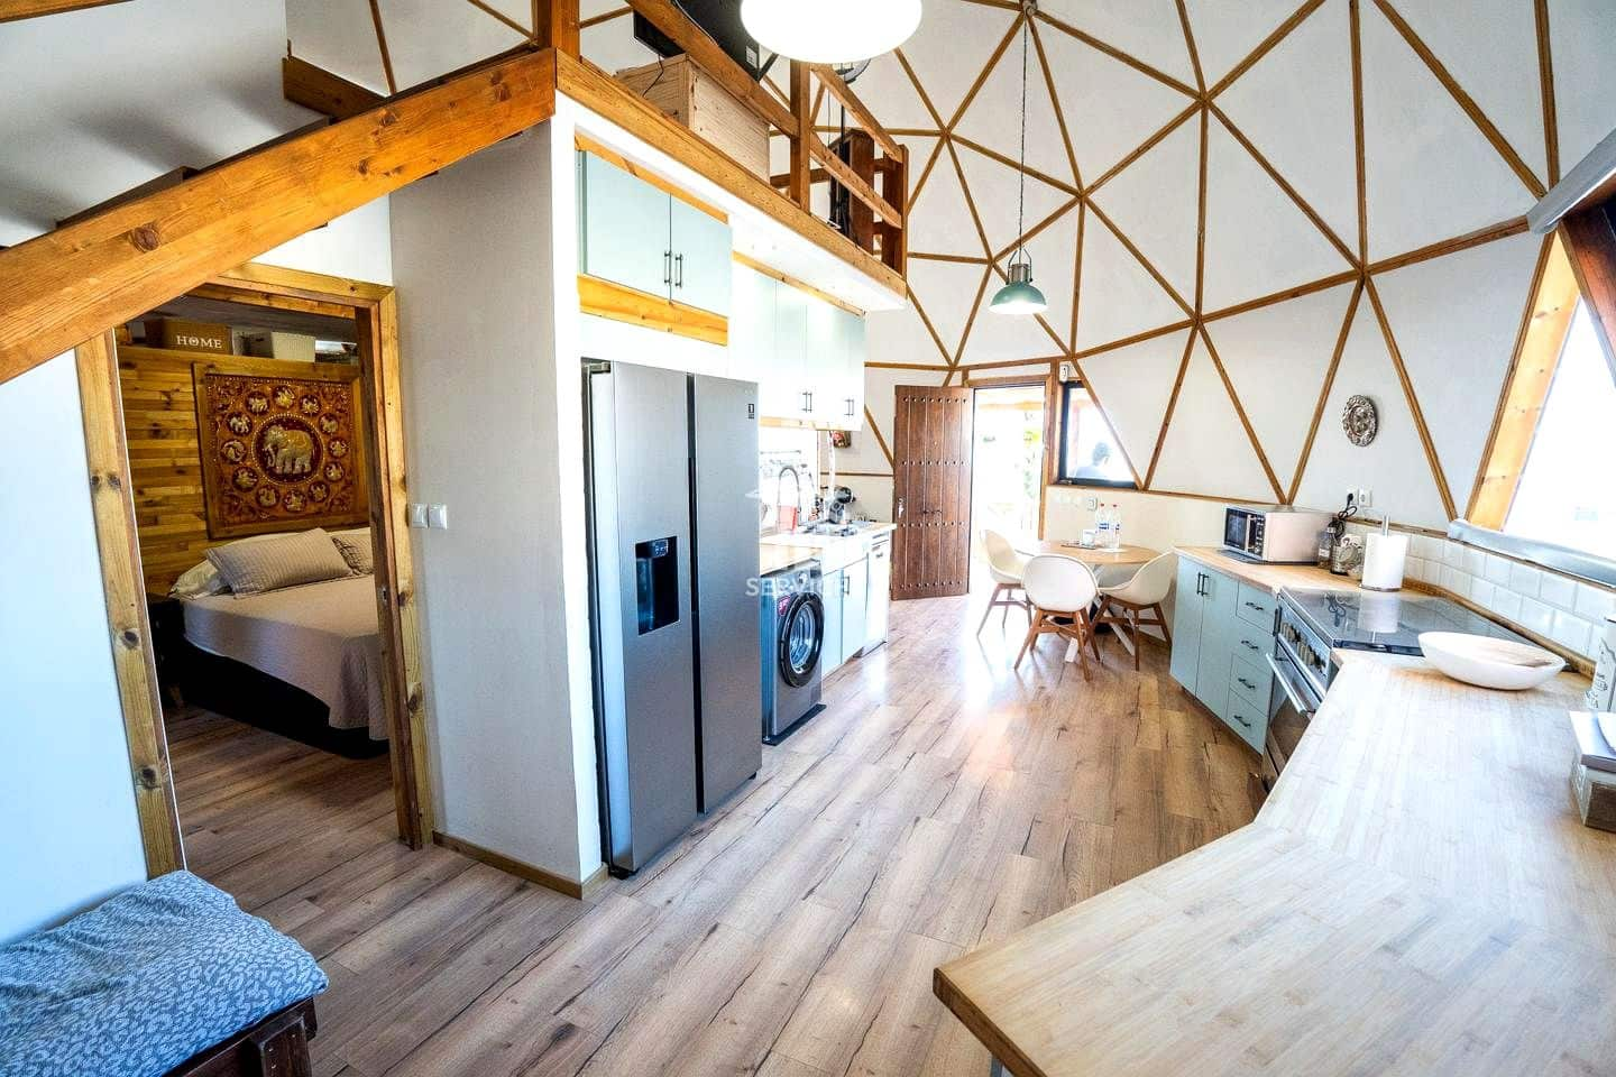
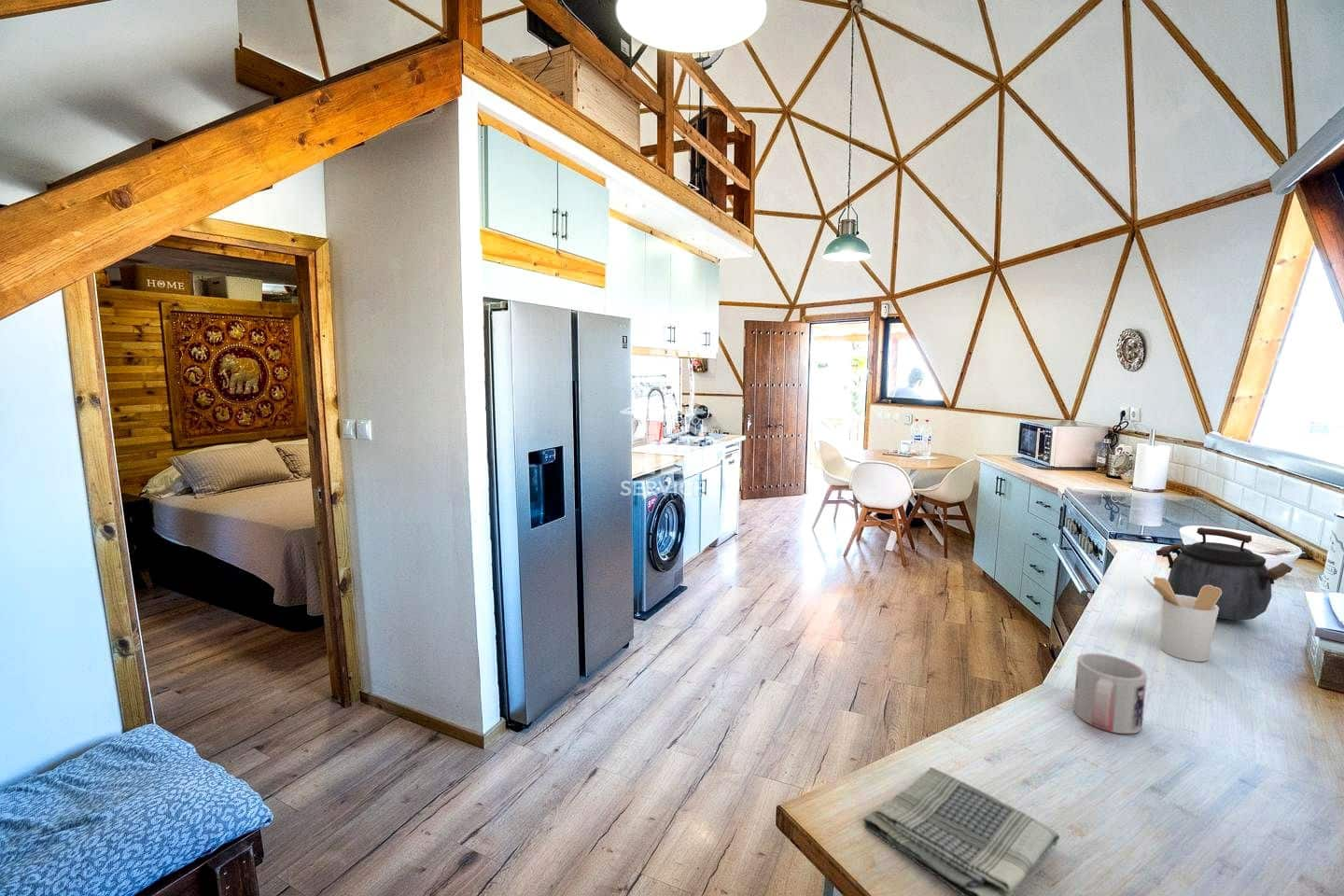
+ mug [1072,652,1148,735]
+ dish towel [861,766,1060,896]
+ utensil holder [1142,575,1222,663]
+ kettle [1155,526,1294,621]
